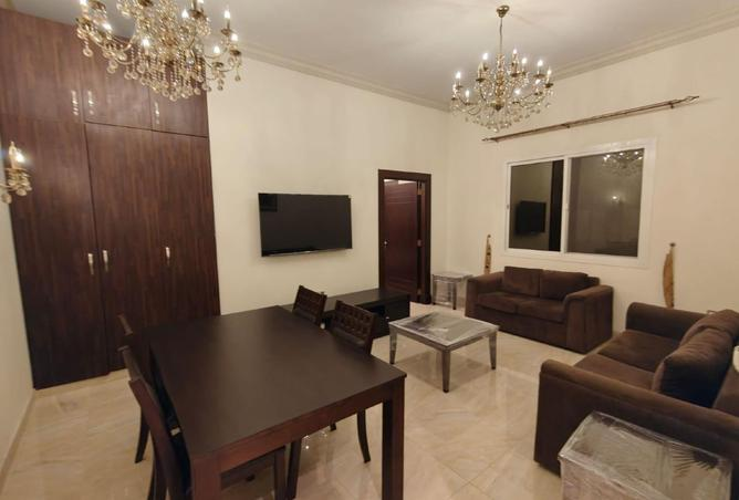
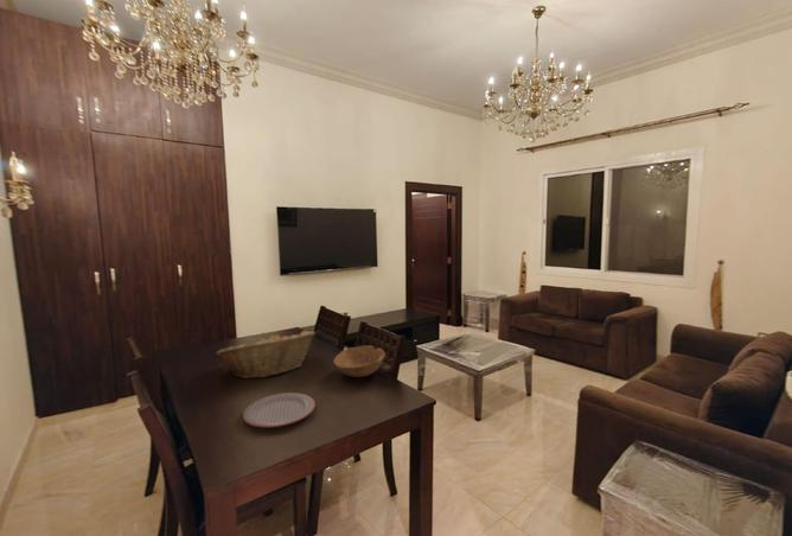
+ plate [242,391,317,429]
+ bowl [332,344,387,378]
+ fruit basket [215,330,317,379]
